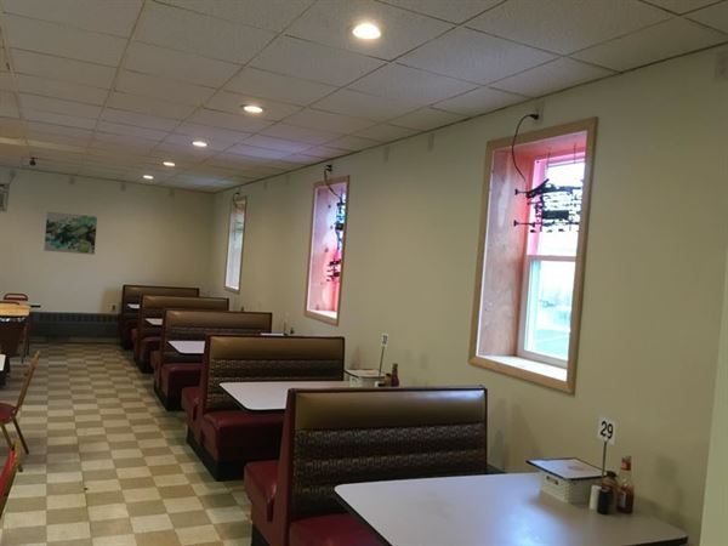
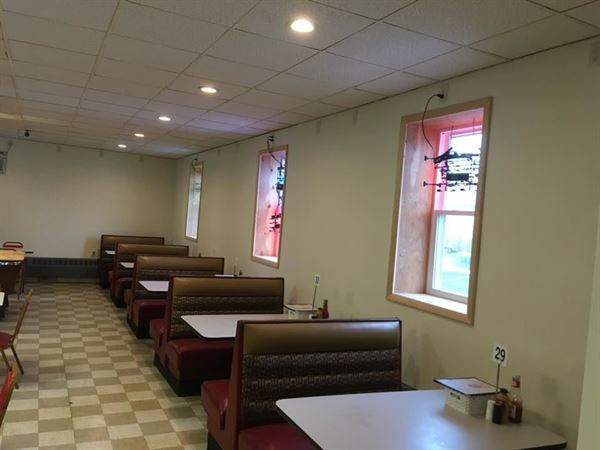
- wall art [44,210,98,256]
